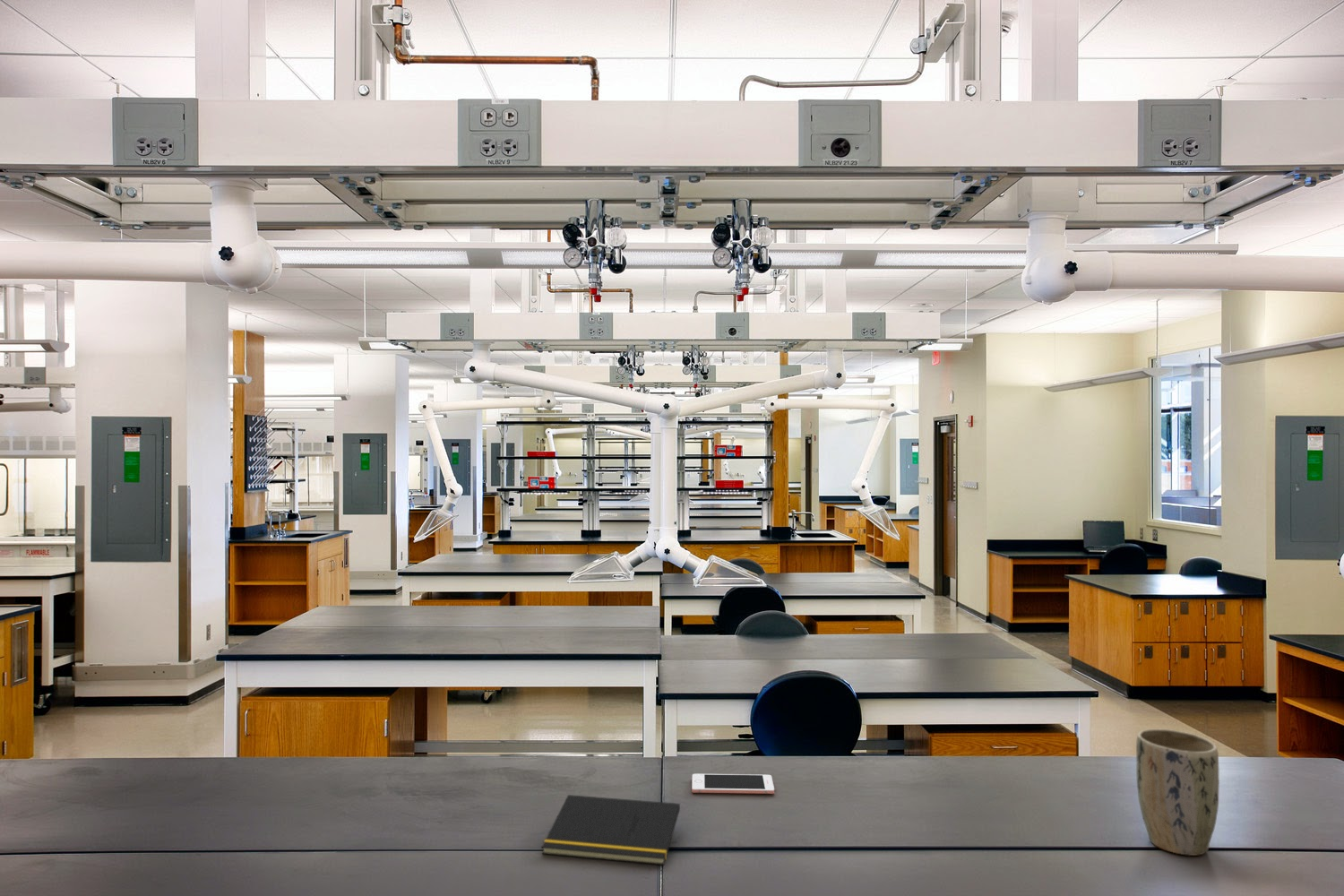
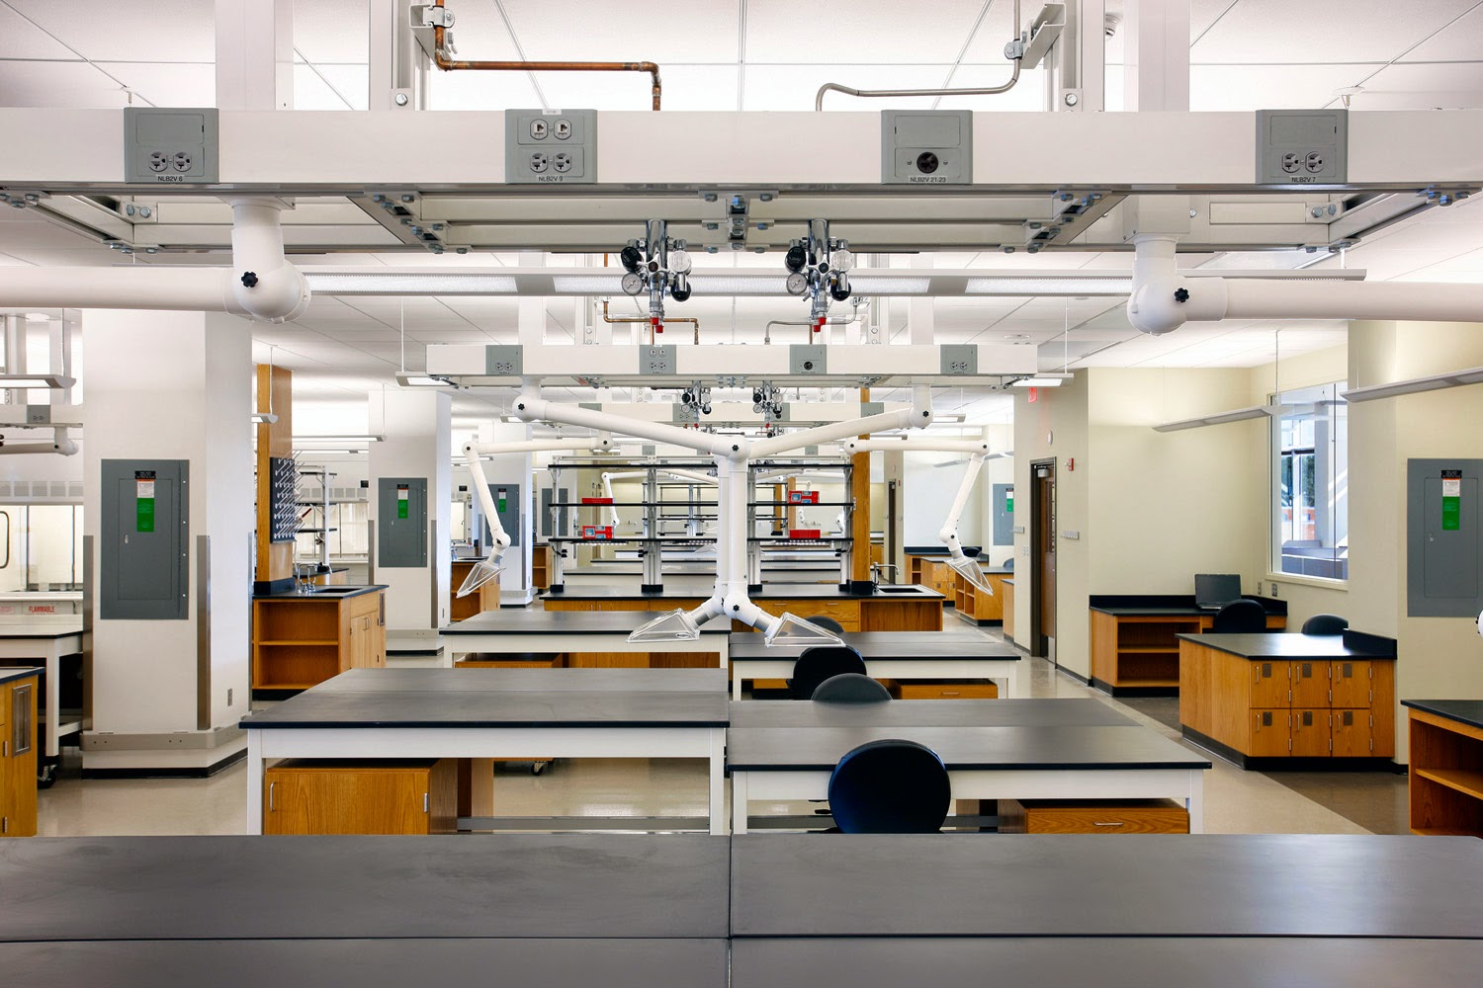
- notepad [541,794,681,866]
- plant pot [1135,728,1220,857]
- cell phone [691,773,775,795]
